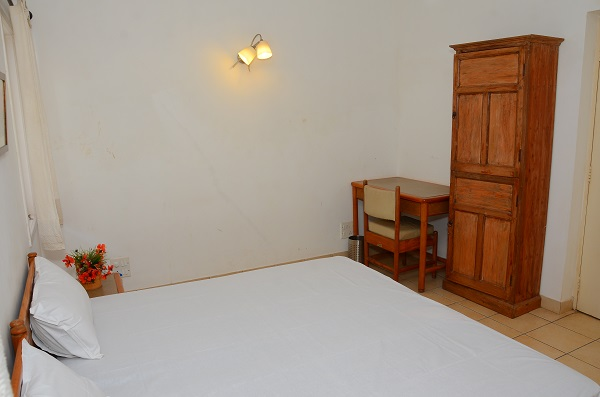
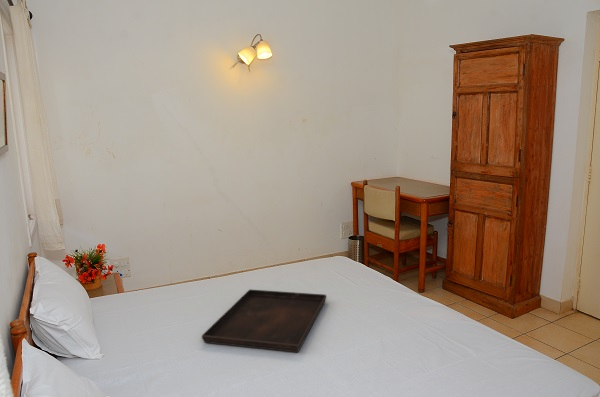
+ serving tray [201,288,327,353]
